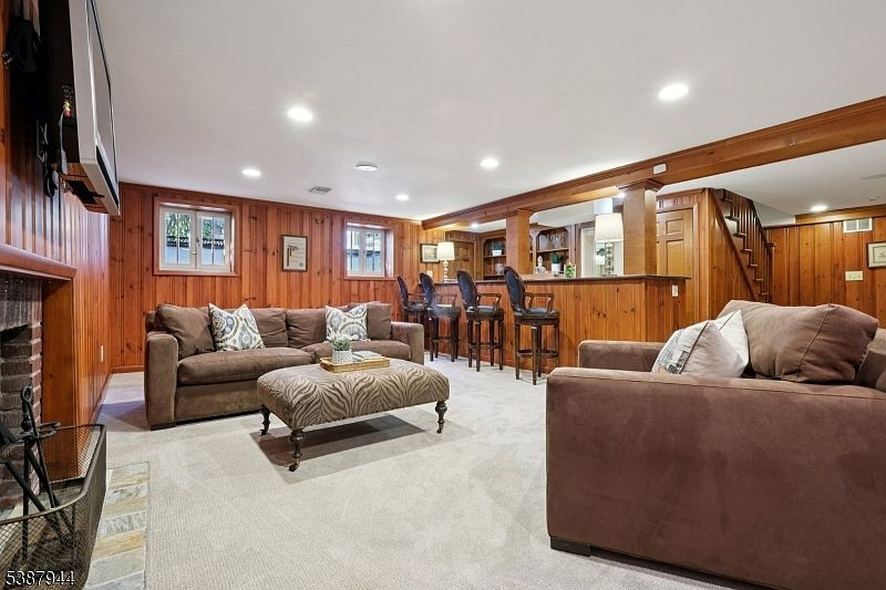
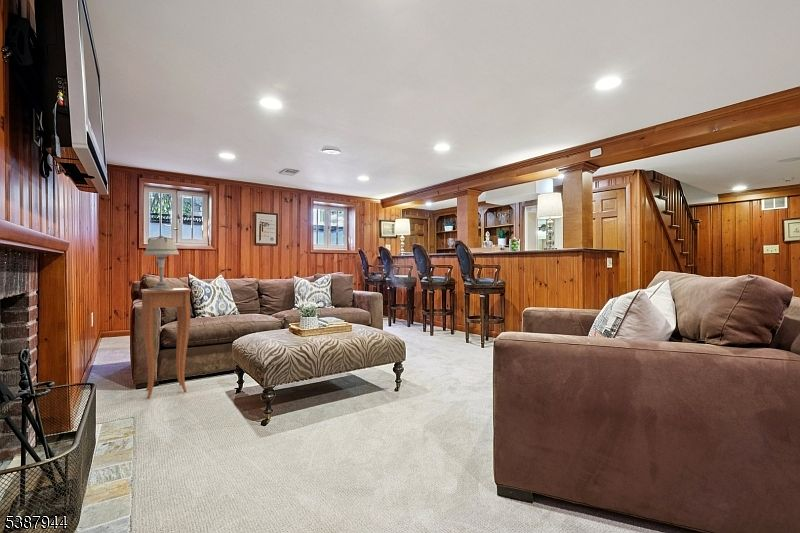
+ side table [140,287,192,399]
+ table lamp [143,234,180,290]
